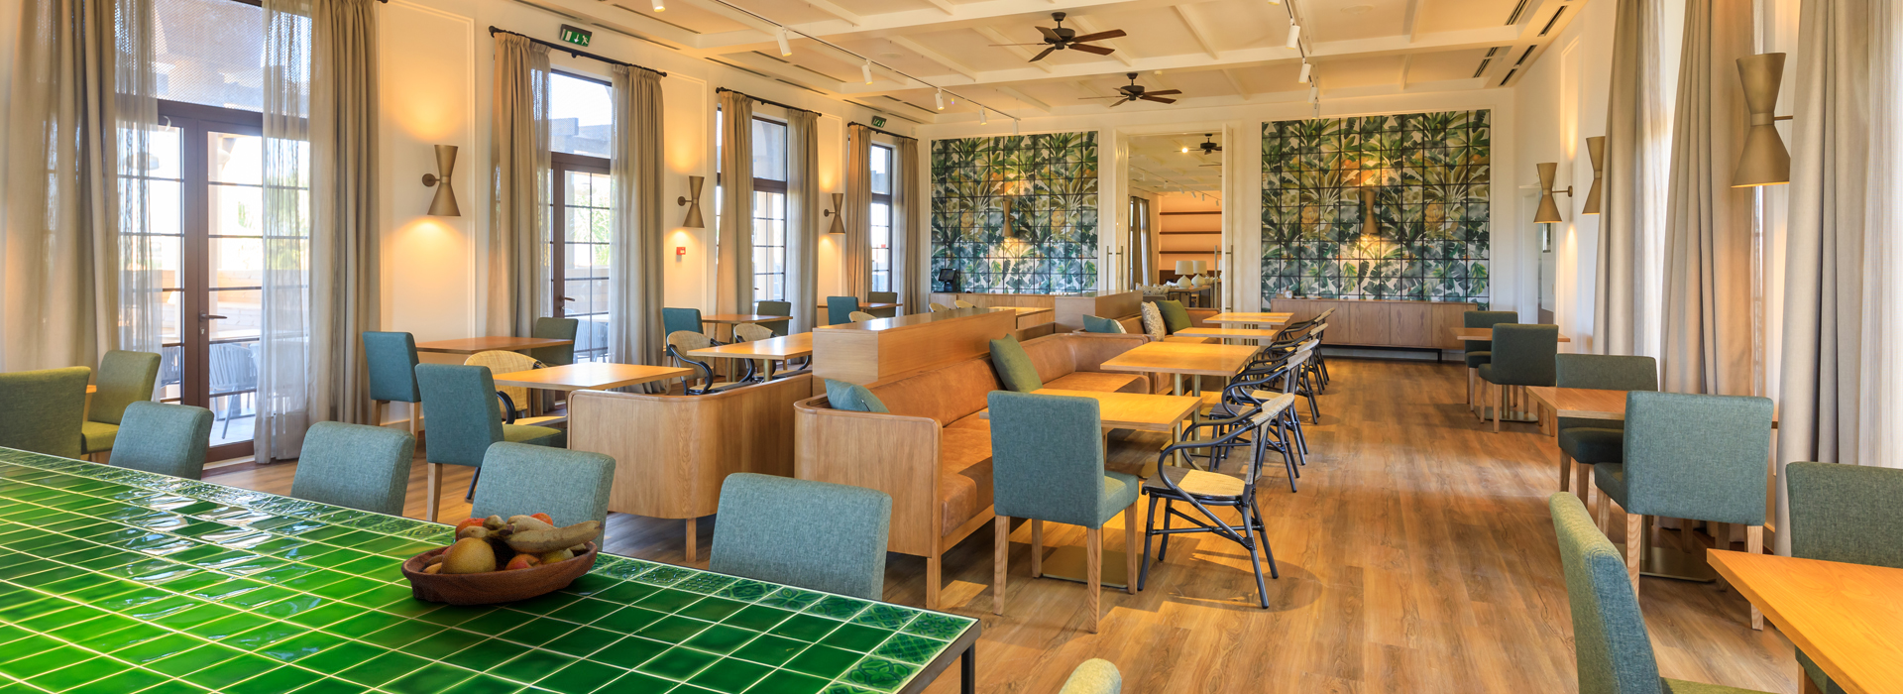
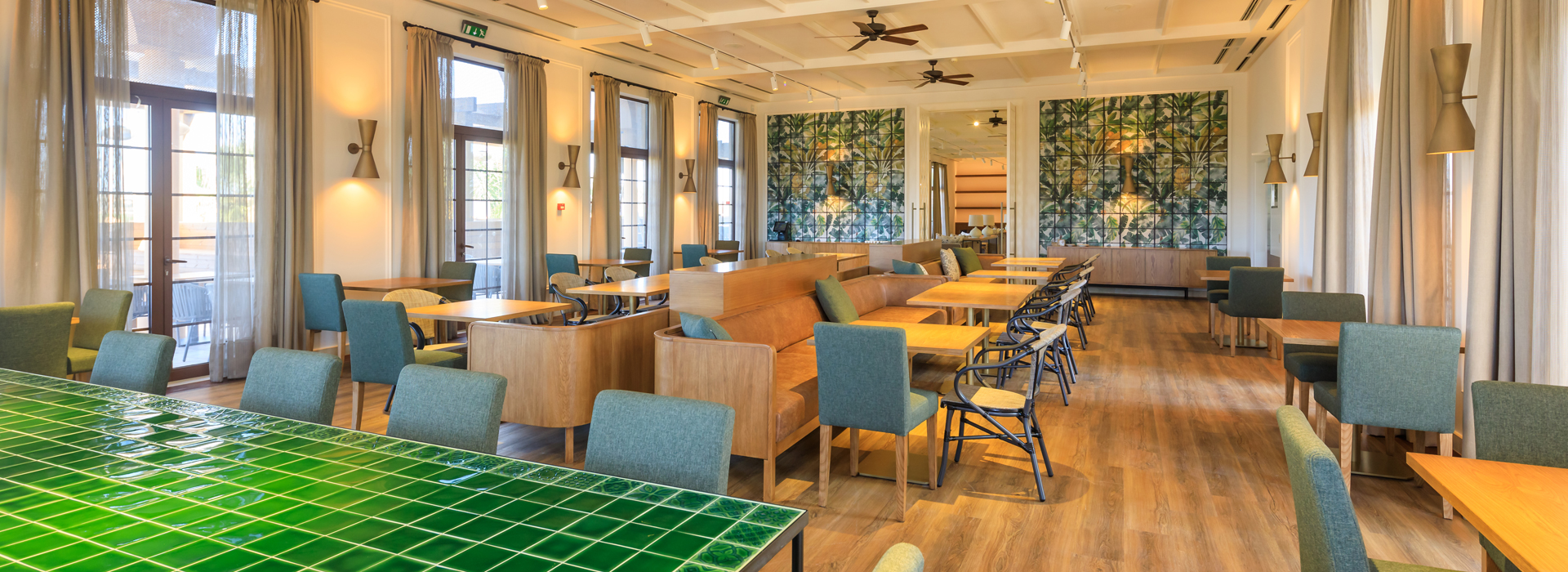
- fruit bowl [401,512,604,605]
